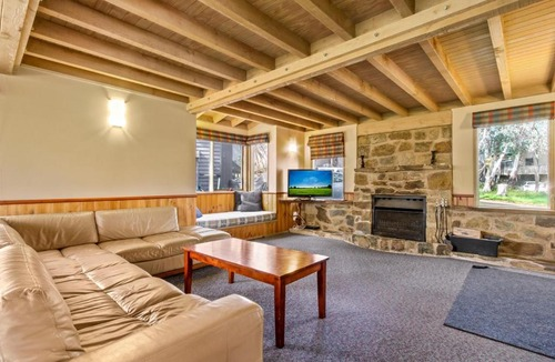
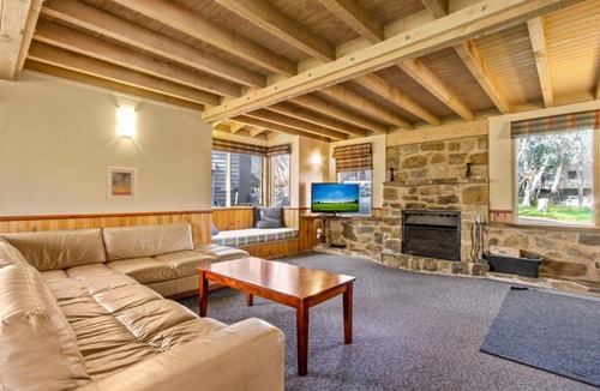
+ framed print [104,166,138,201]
